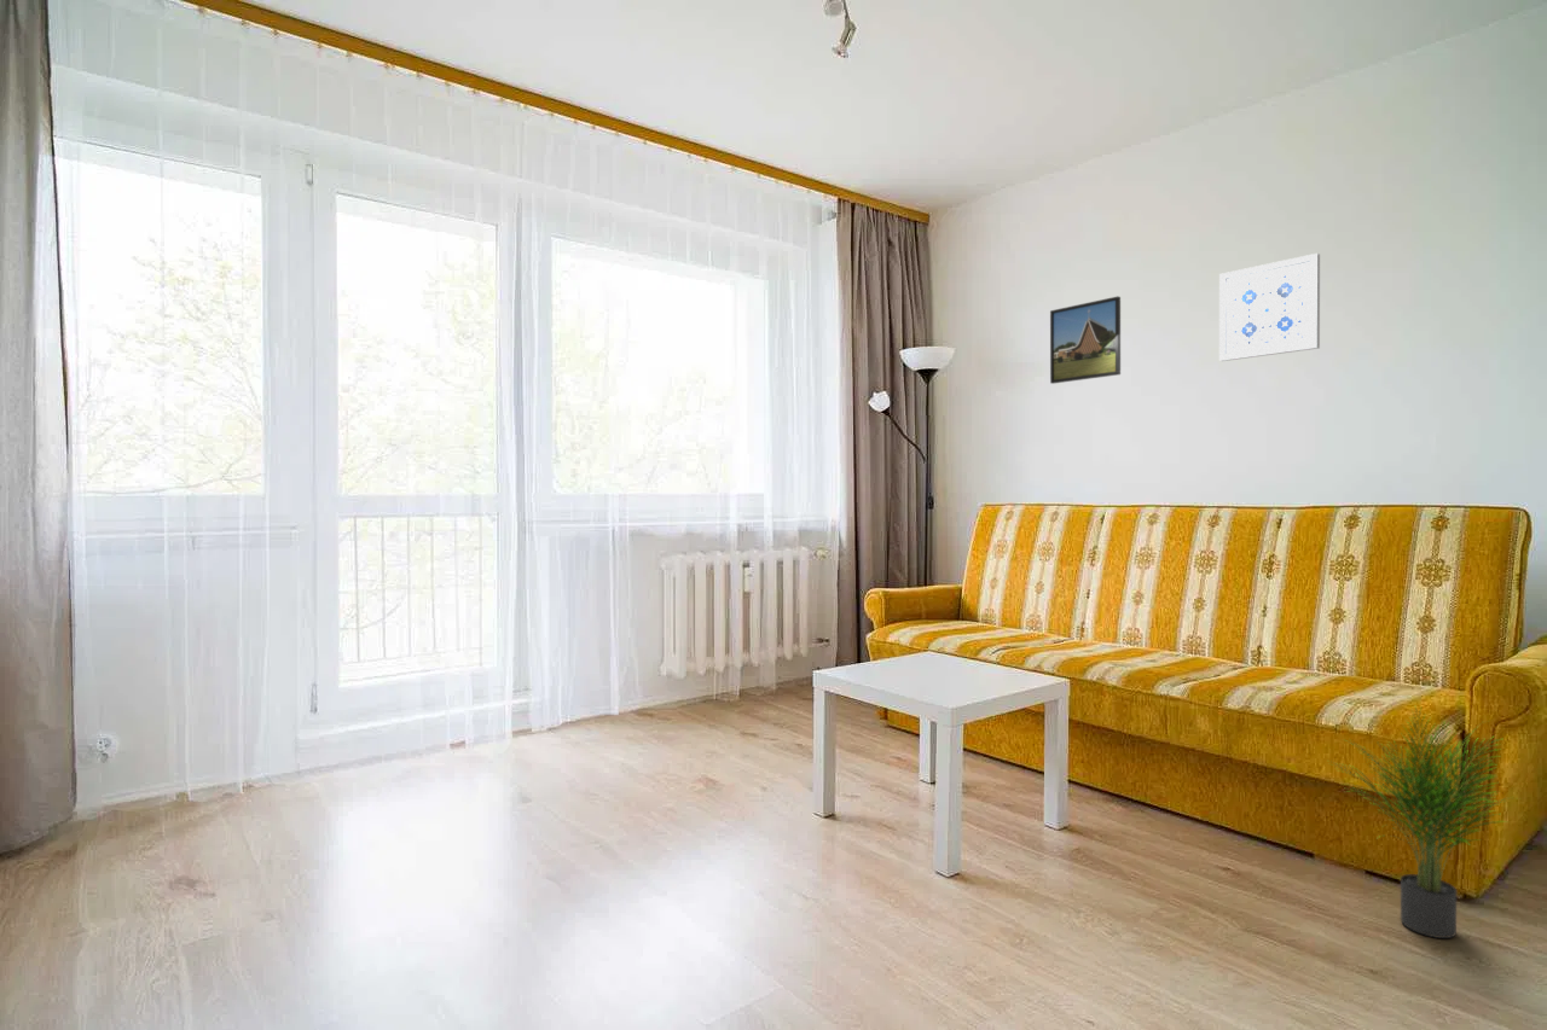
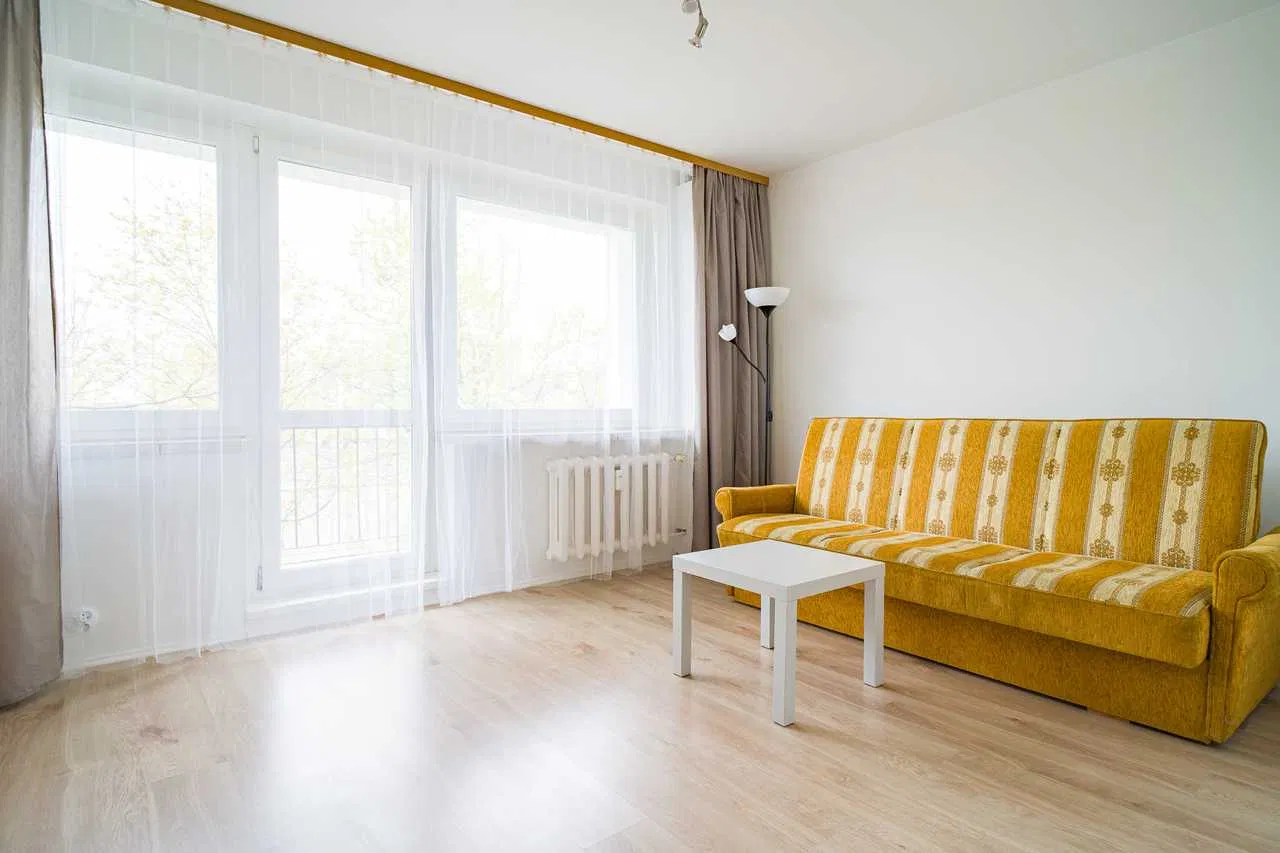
- potted plant [1326,705,1520,939]
- wall art [1218,252,1321,362]
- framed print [1049,296,1122,385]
